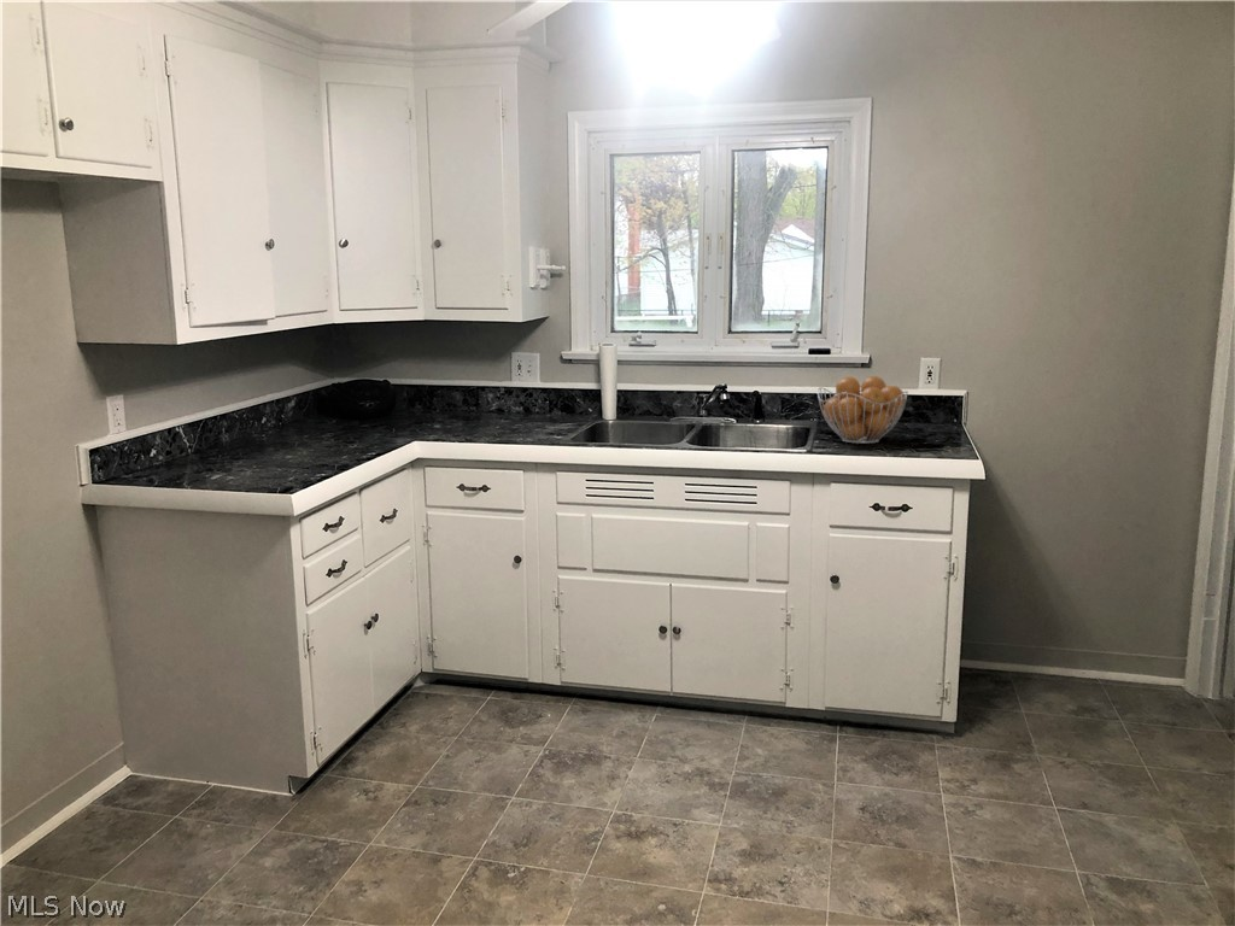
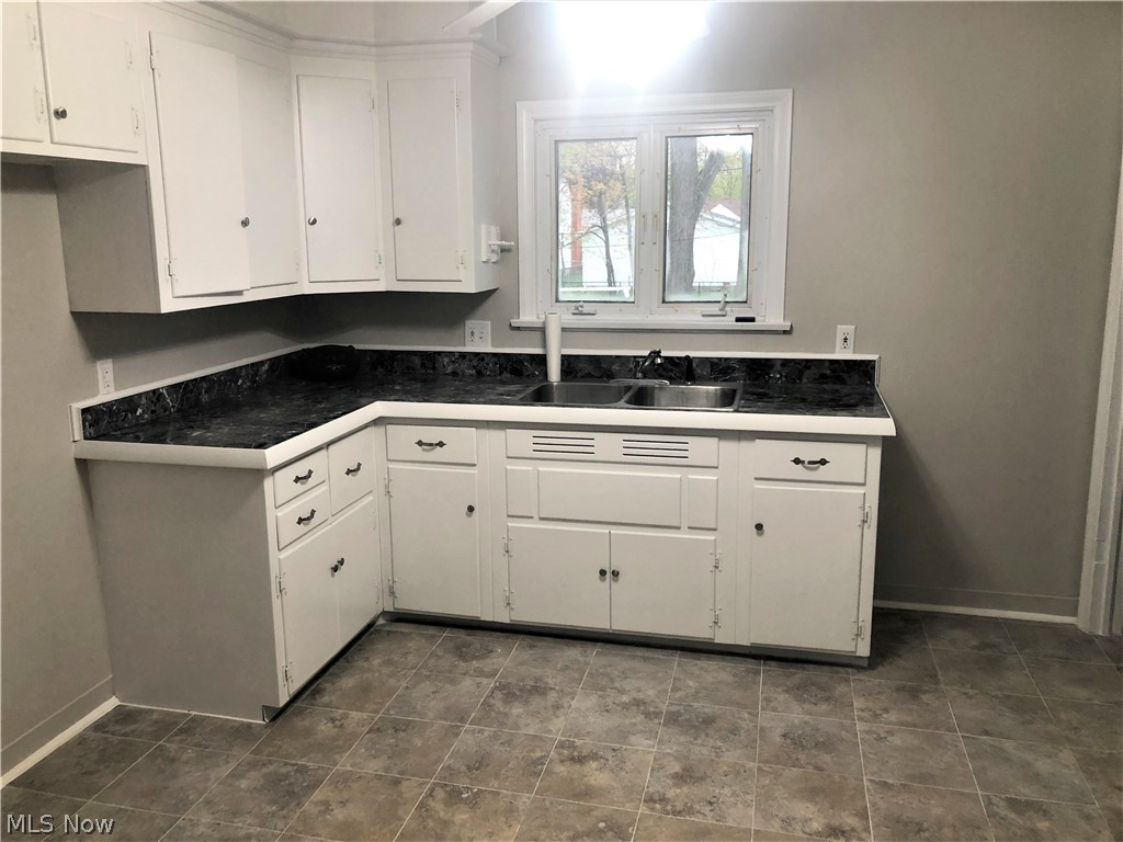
- fruit basket [816,375,909,445]
